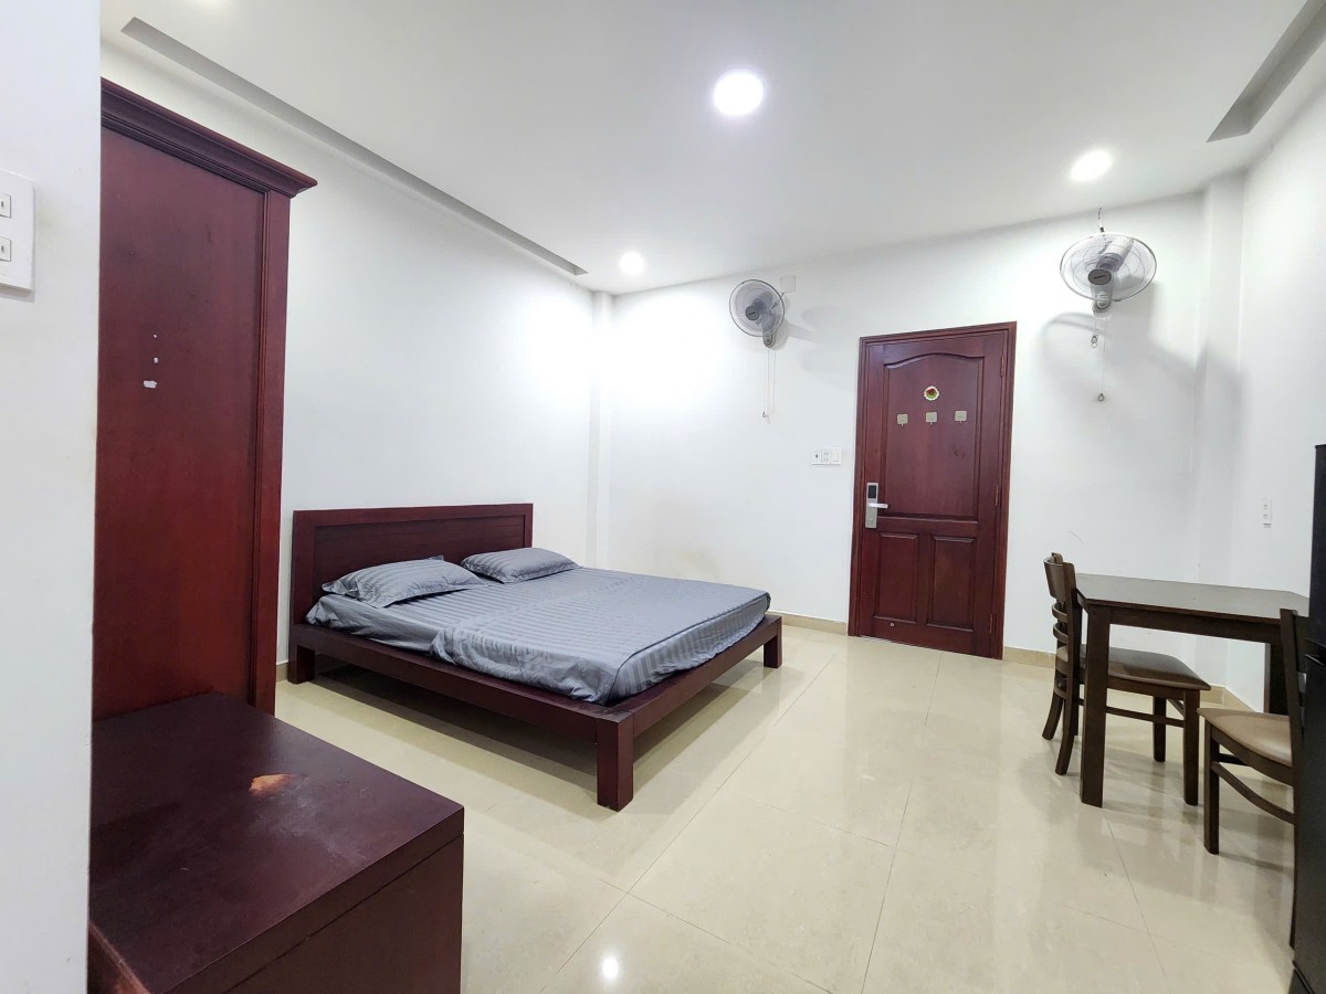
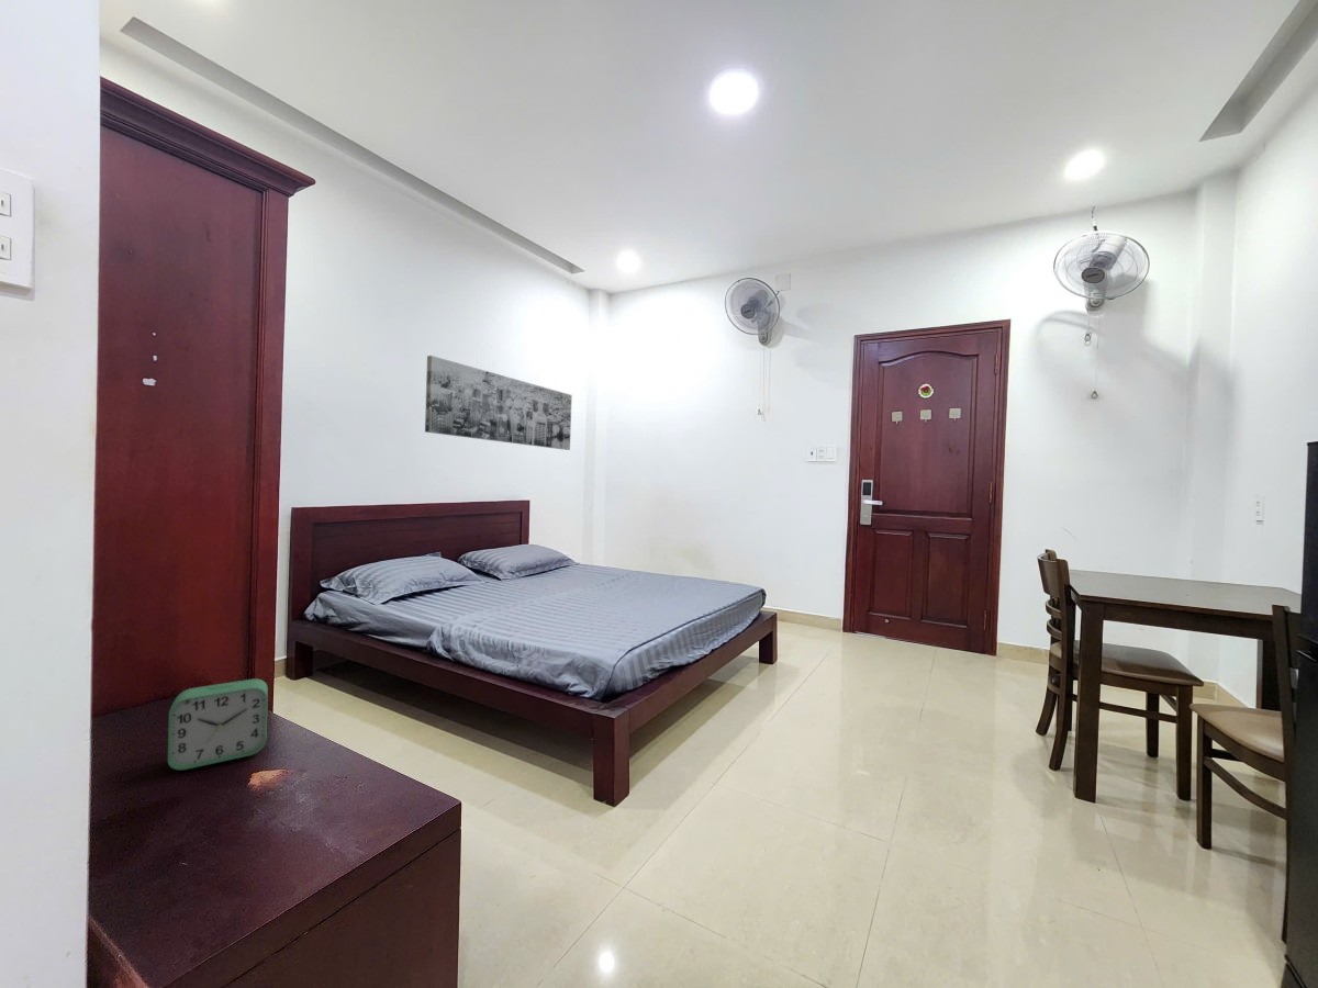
+ wall art [424,355,573,451]
+ alarm clock [167,677,269,771]
